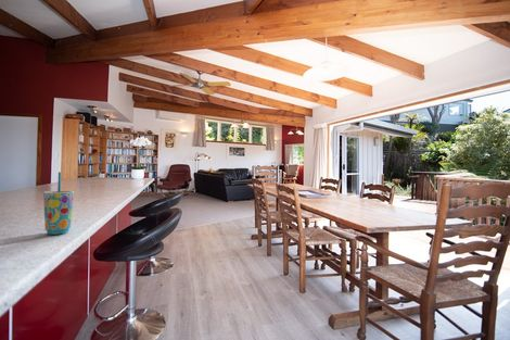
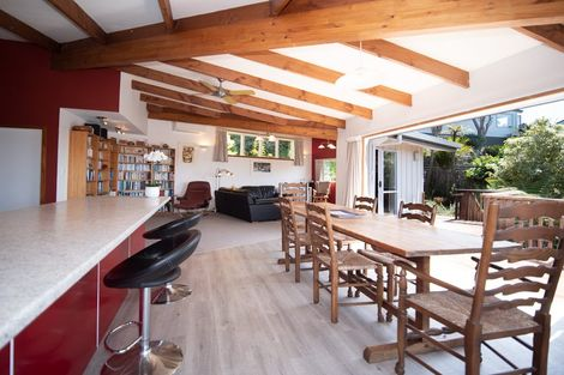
- cup [42,171,75,236]
